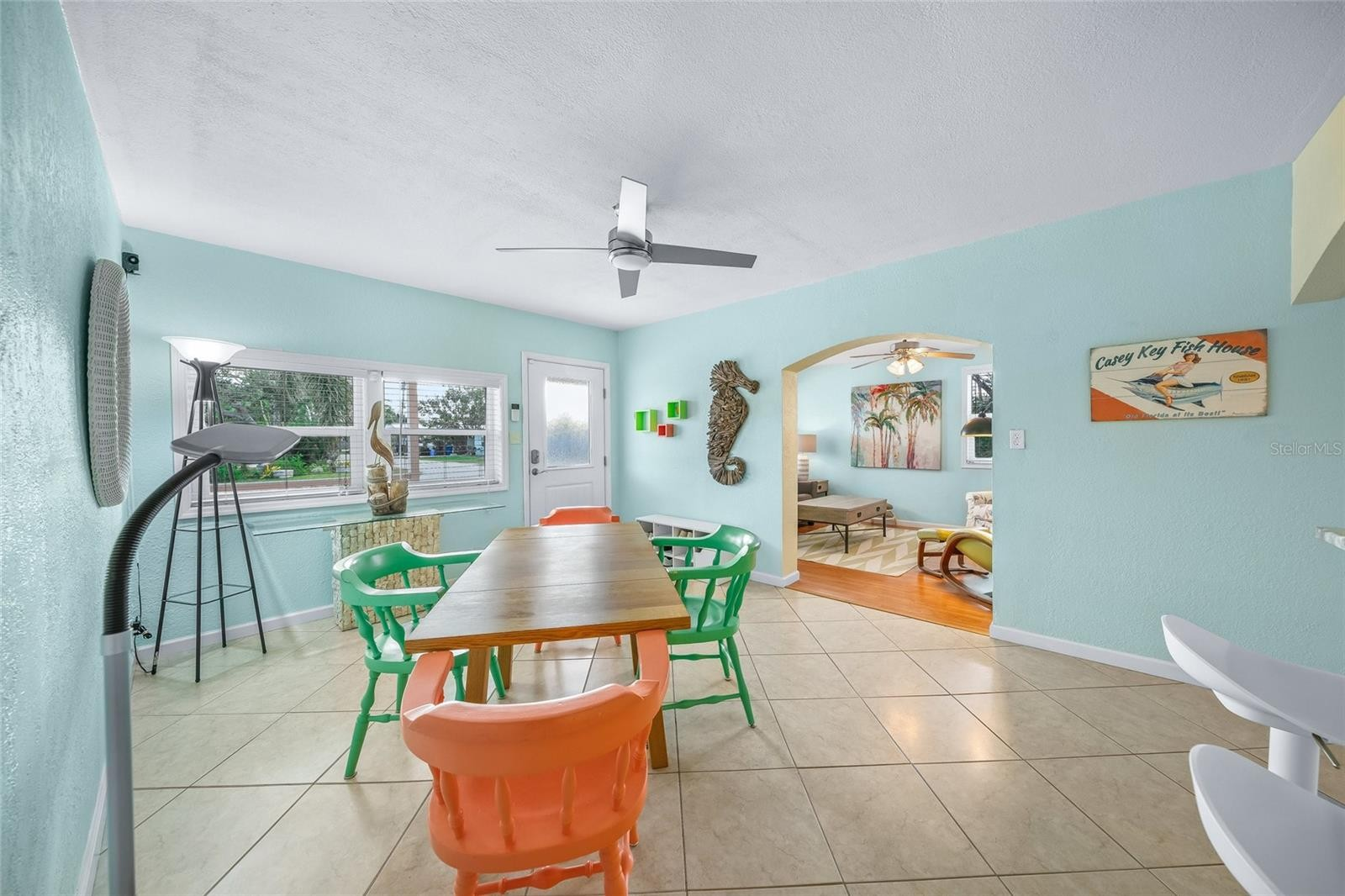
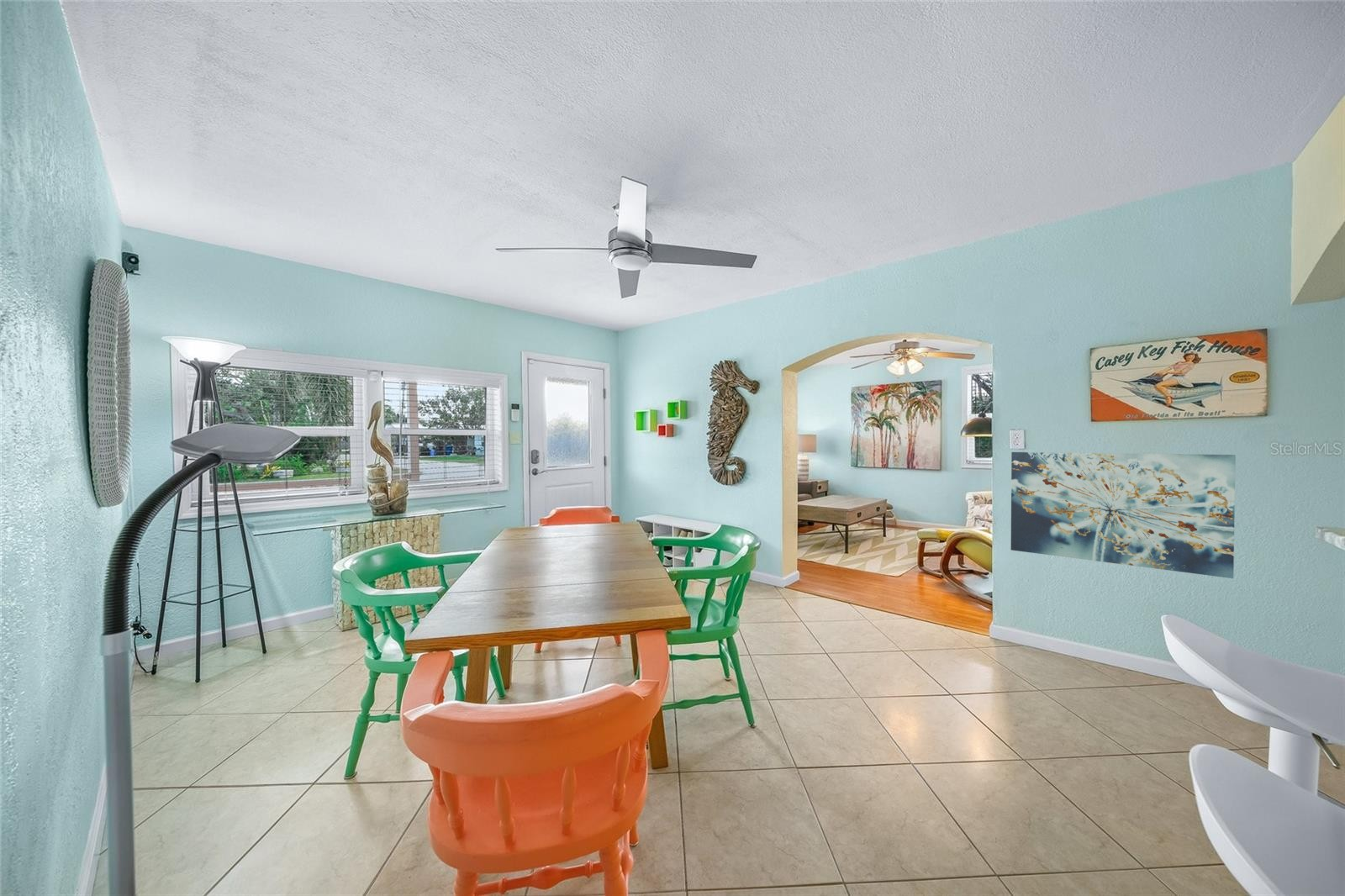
+ wall art [1010,451,1237,579]
